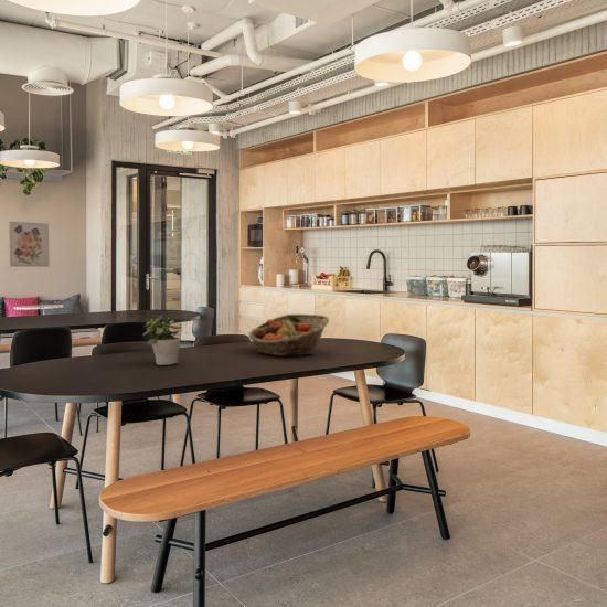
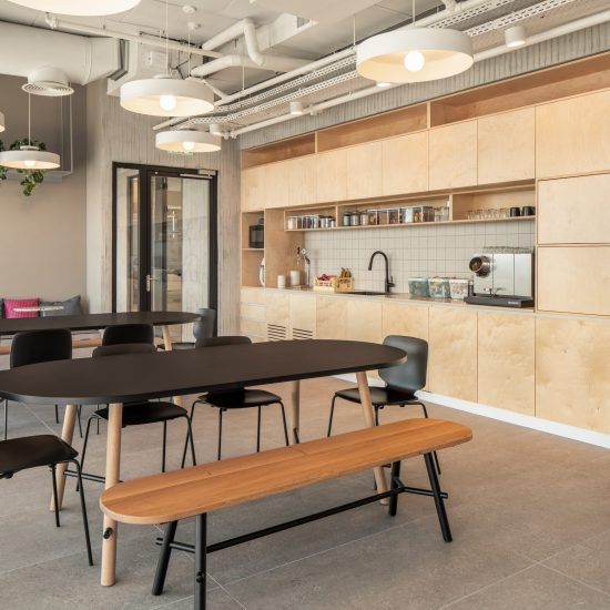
- fruit basket [247,313,330,356]
- wall art [8,220,51,268]
- potted plant [141,315,183,366]
